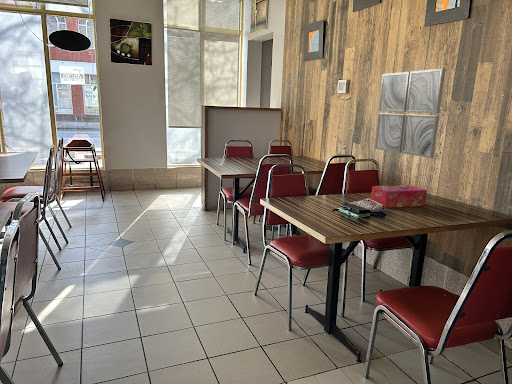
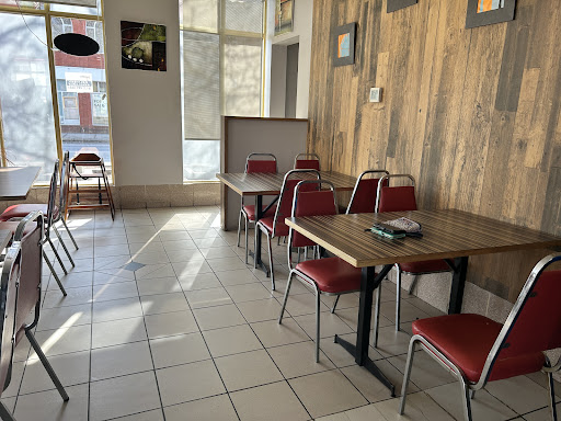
- wall art [374,67,447,159]
- tissue box [370,184,428,209]
